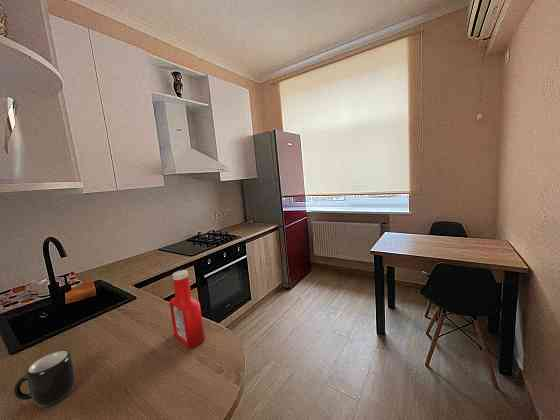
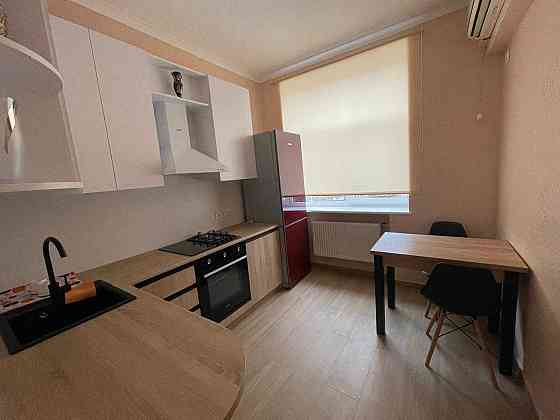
- mug [13,349,76,409]
- soap bottle [168,269,206,349]
